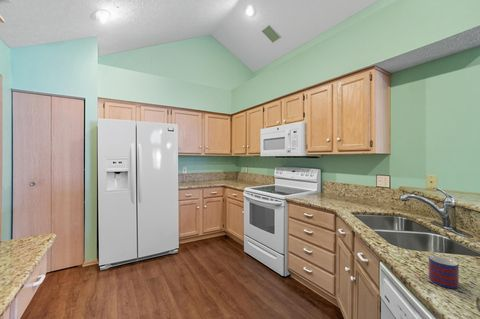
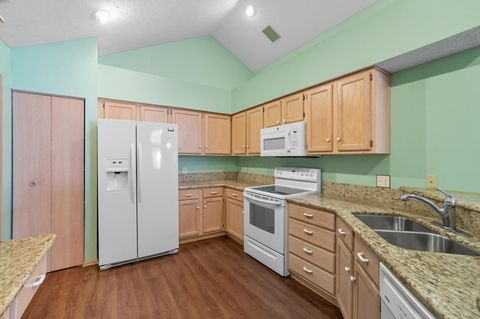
- mug [428,254,460,290]
